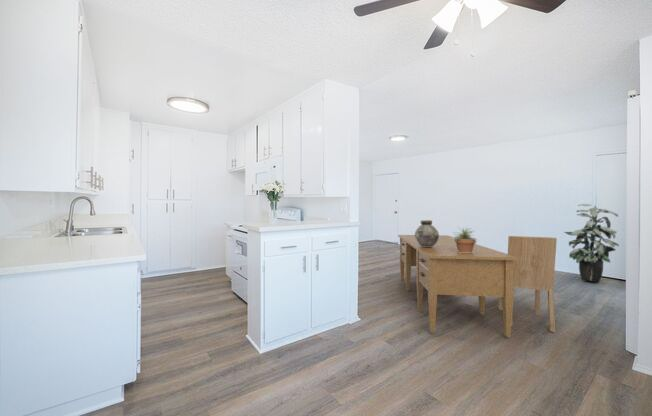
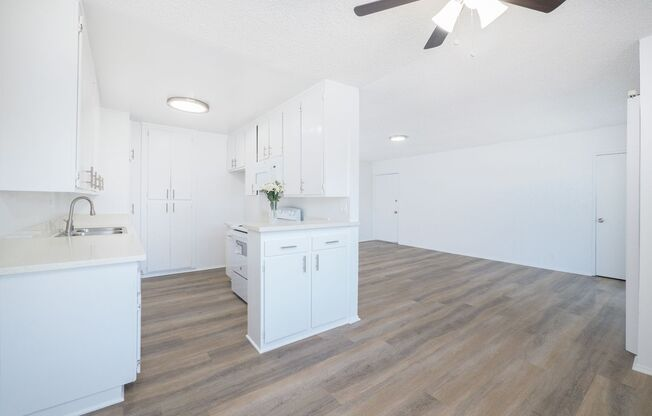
- vessel [414,219,440,247]
- indoor plant [563,203,620,283]
- potted plant [451,225,479,253]
- desk [397,234,518,338]
- dining chair [498,235,558,333]
